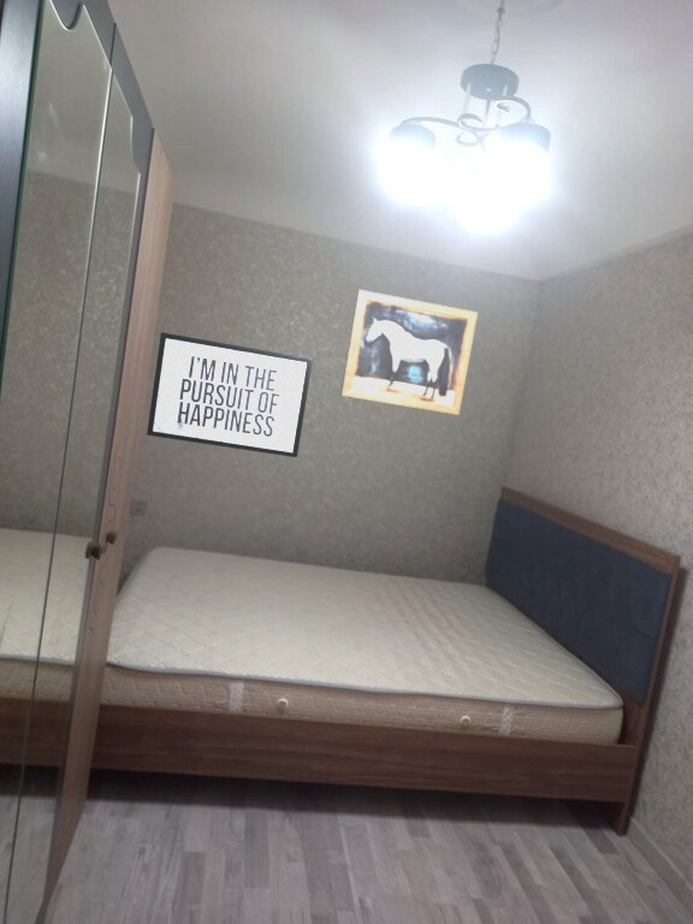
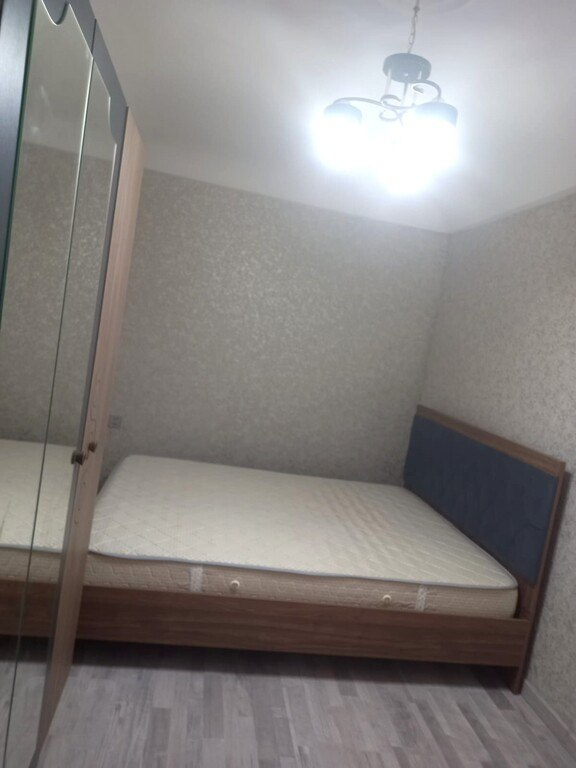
- mirror [146,331,314,458]
- wall art [340,289,479,416]
